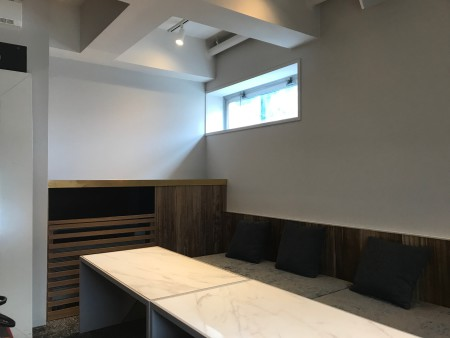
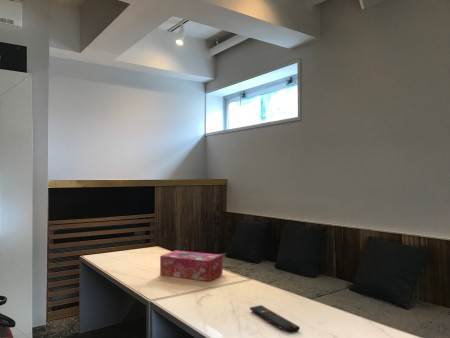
+ tissue box [159,249,223,282]
+ remote control [249,304,301,335]
